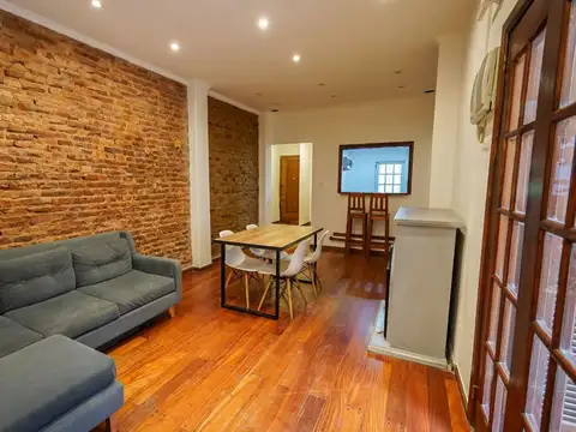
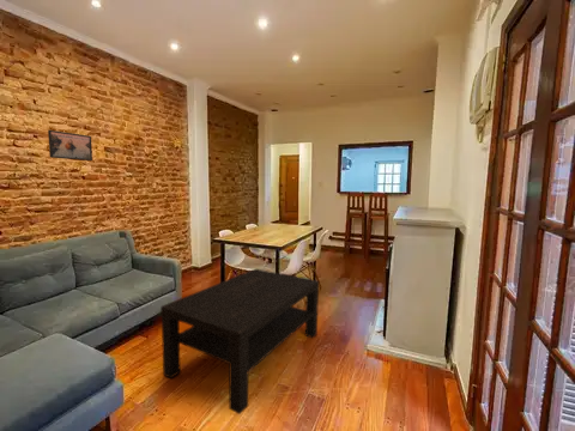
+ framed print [47,129,93,162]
+ coffee table [159,267,320,415]
